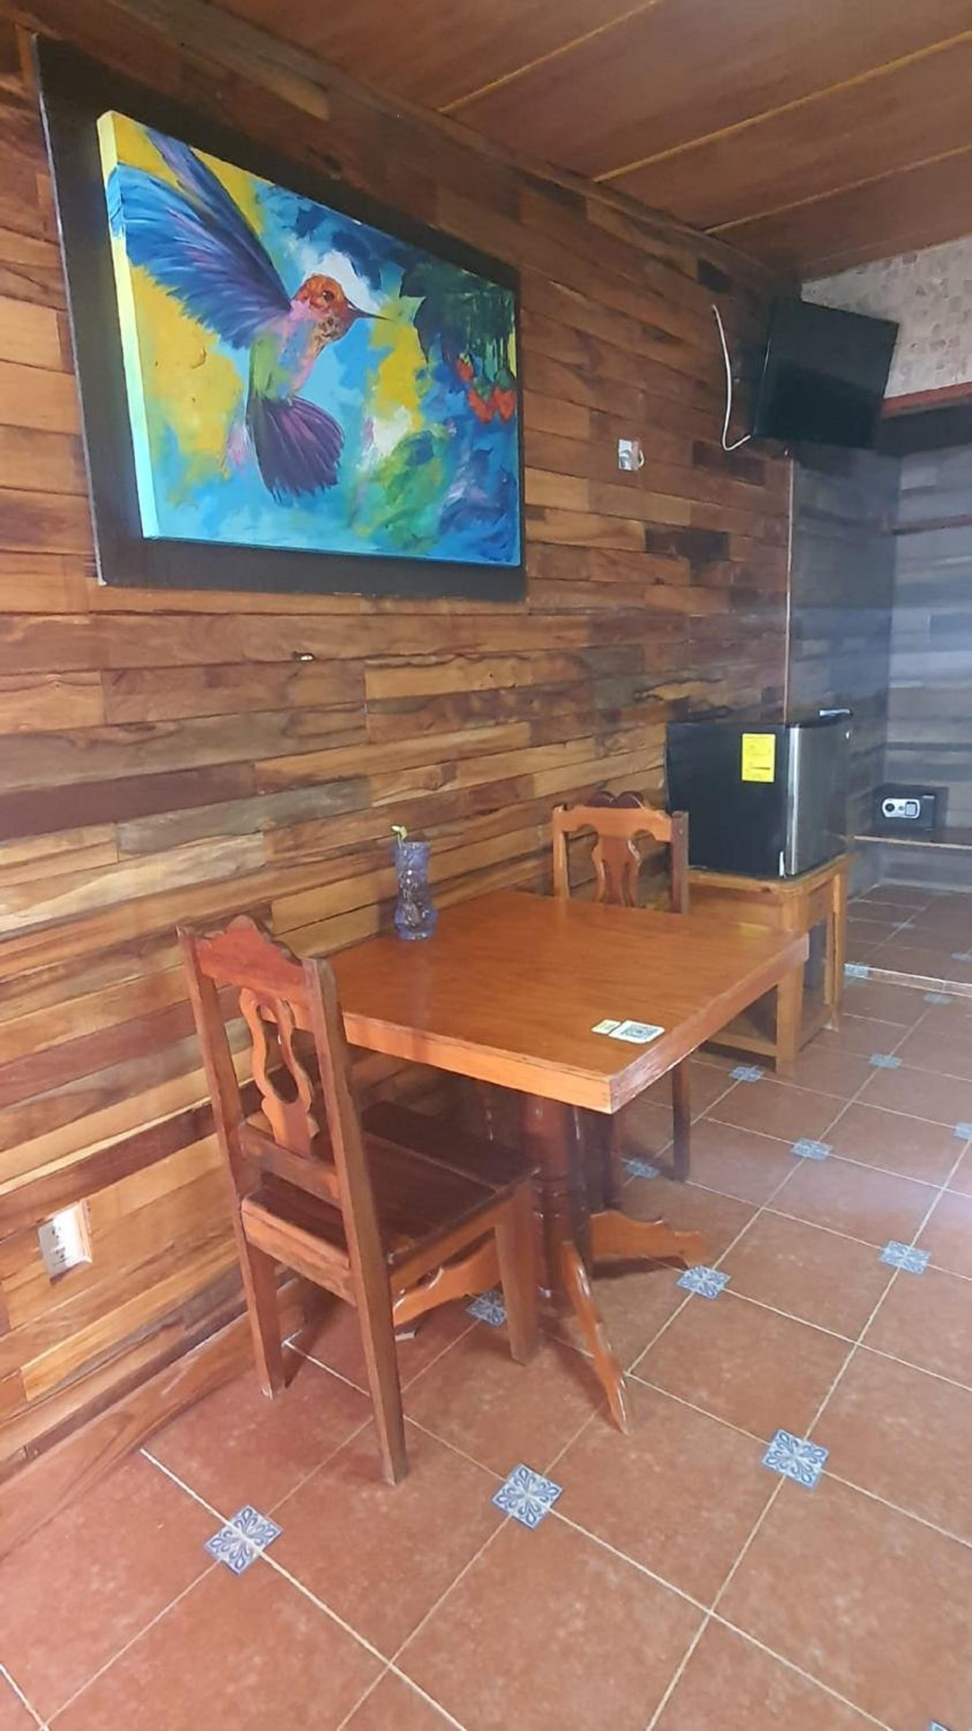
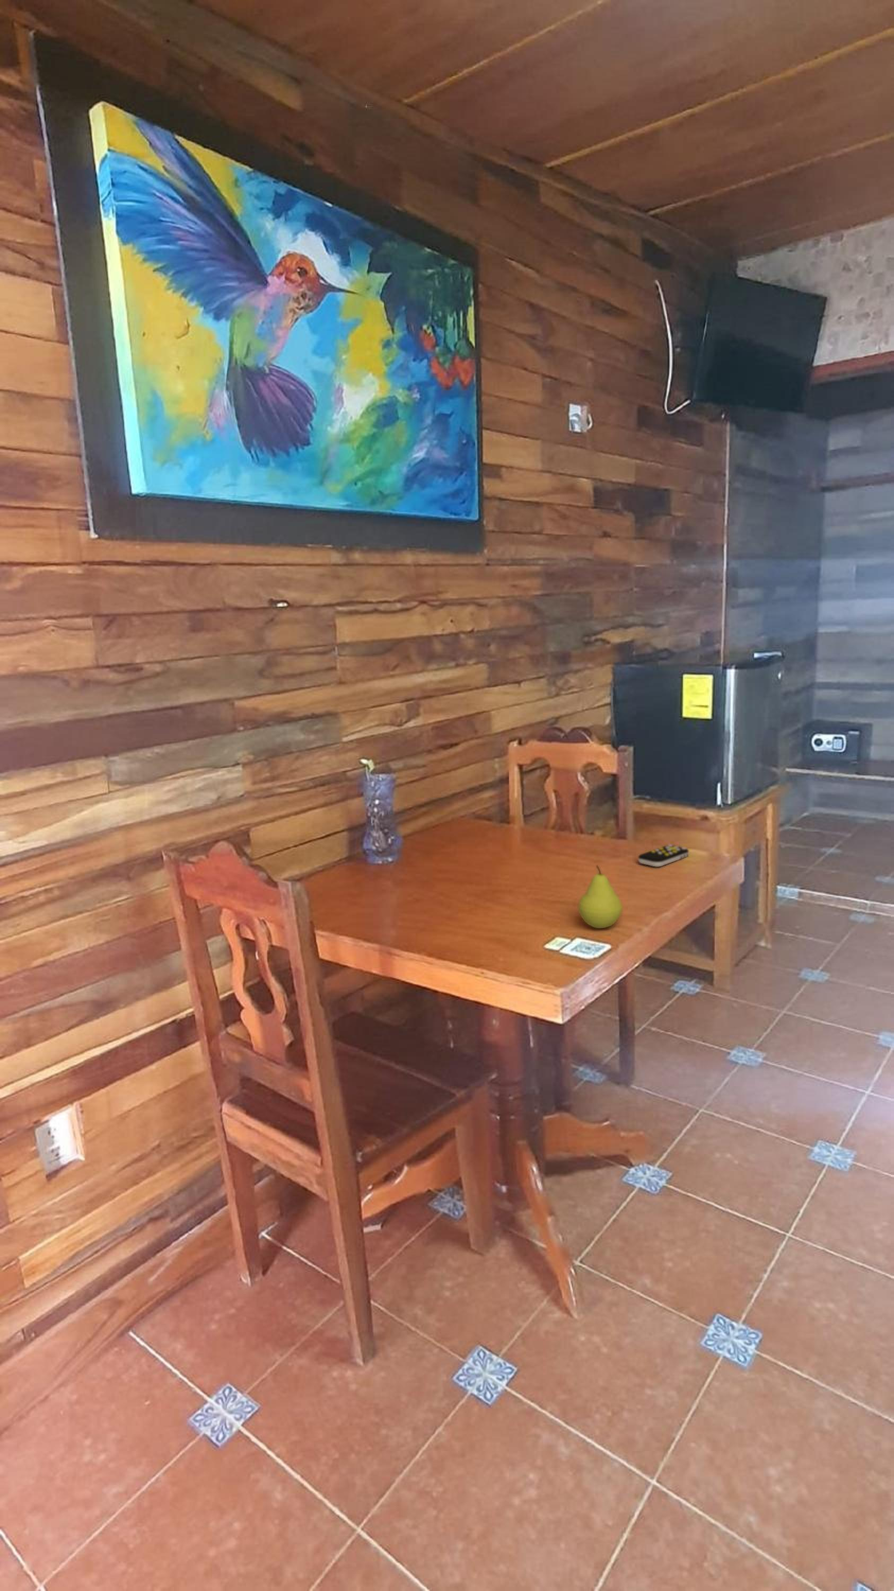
+ fruit [577,864,623,929]
+ remote control [638,844,690,868]
